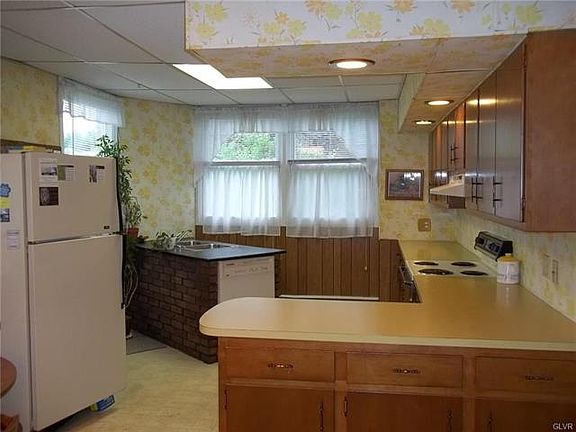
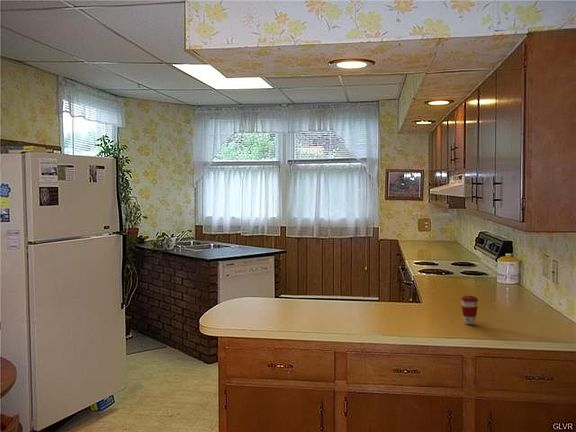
+ coffee cup [460,295,480,326]
